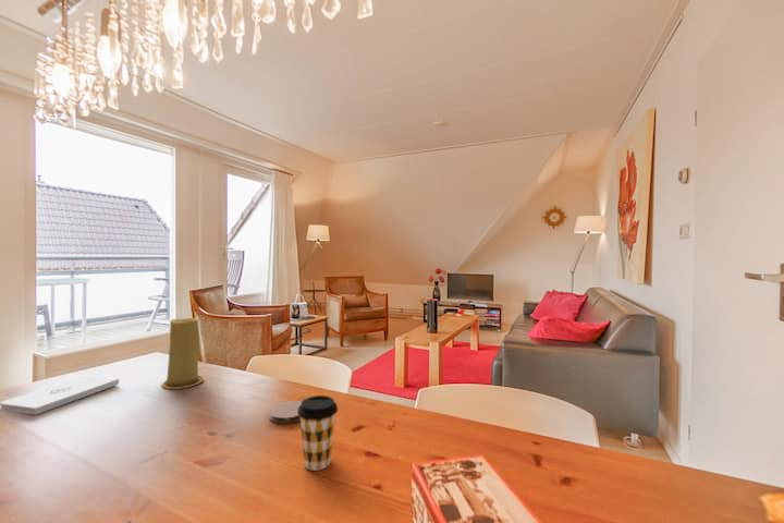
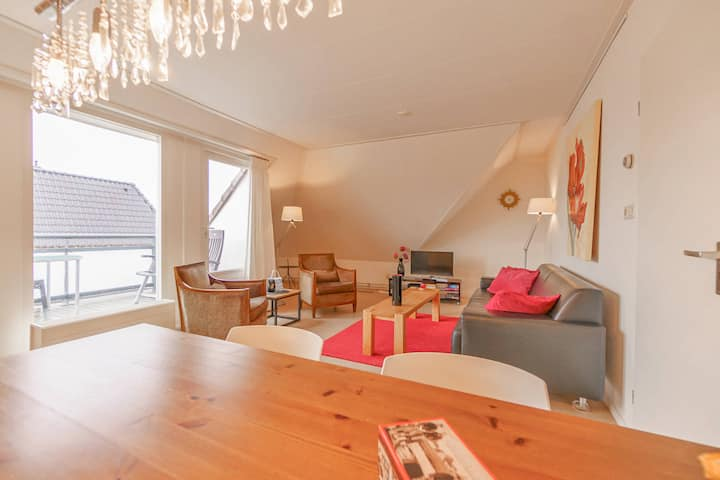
- coffee cup [297,394,339,472]
- candle [161,317,205,390]
- notepad [0,375,120,416]
- coaster [268,400,302,425]
